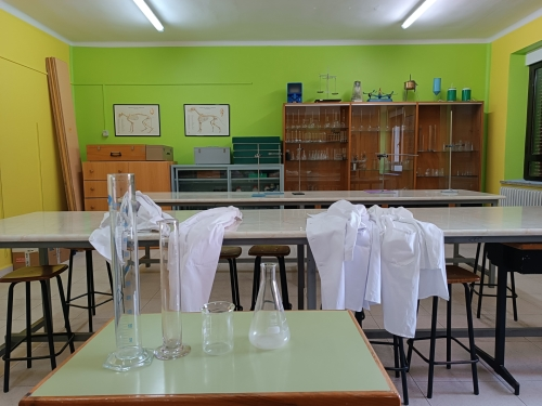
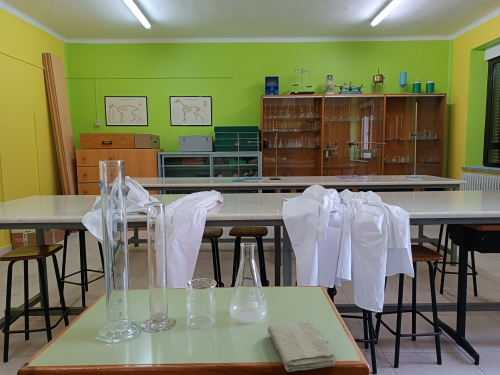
+ washcloth [267,320,337,373]
